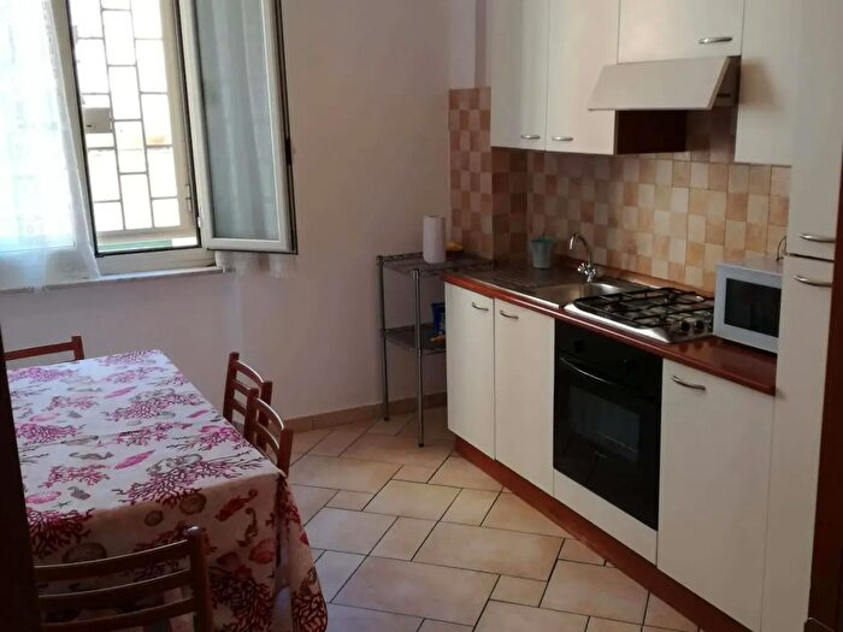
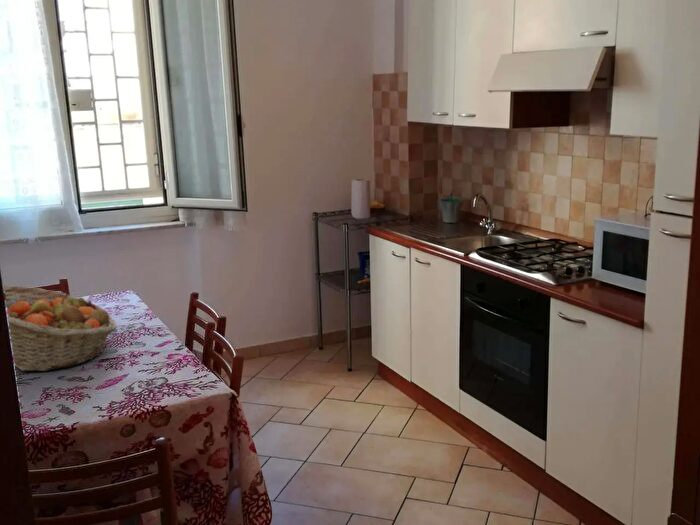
+ fruit basket [3,285,117,372]
